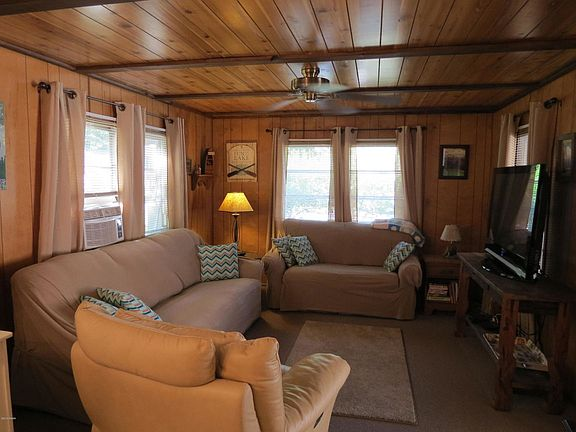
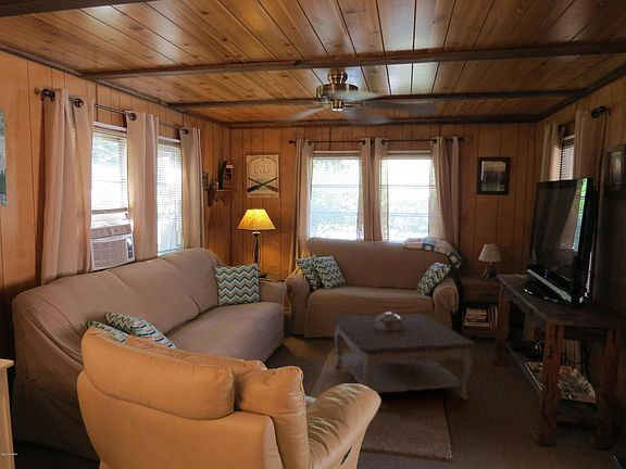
+ coffee table [331,313,477,401]
+ decorative bowl [374,310,404,332]
